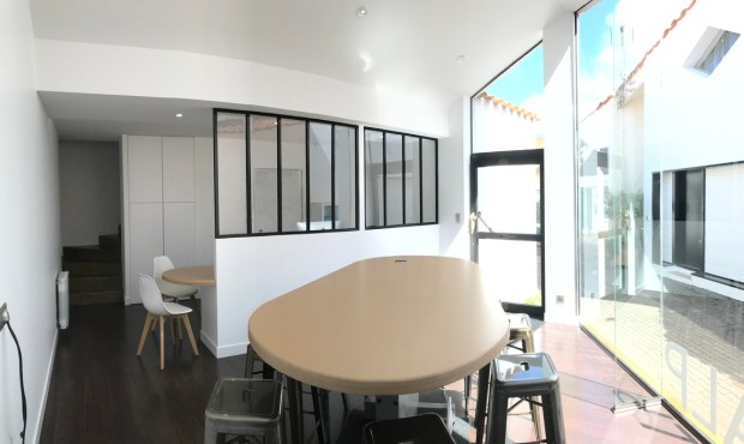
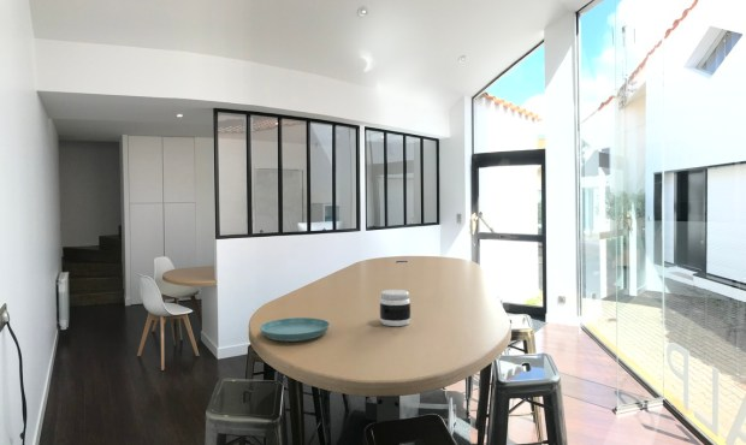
+ saucer [259,316,331,343]
+ jar [379,289,412,327]
